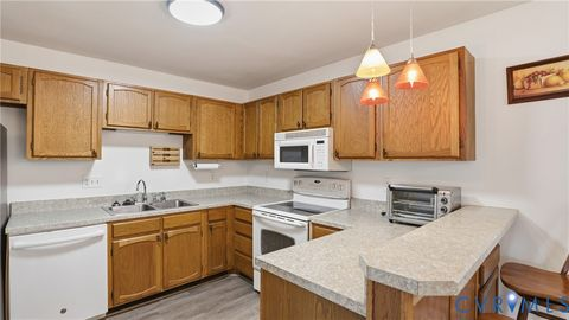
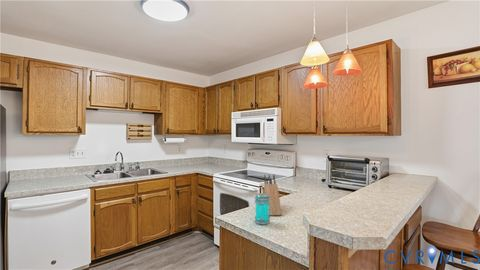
+ jar [254,192,271,225]
+ knife block [262,174,283,216]
